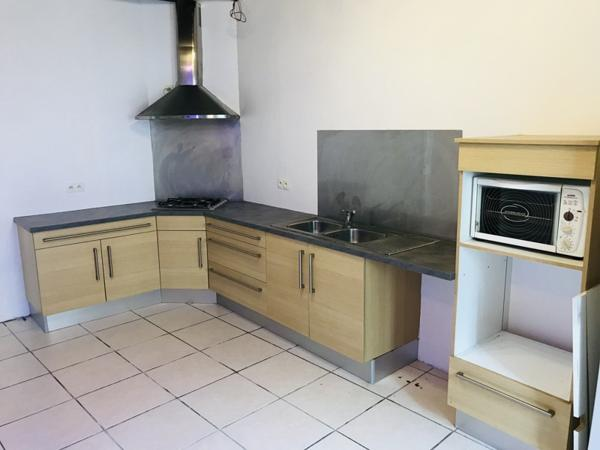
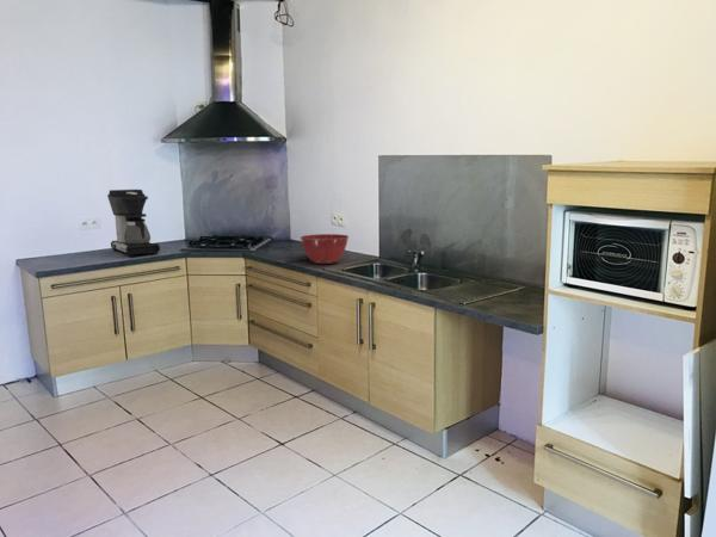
+ mixing bowl [300,233,350,265]
+ coffee maker [106,189,161,258]
